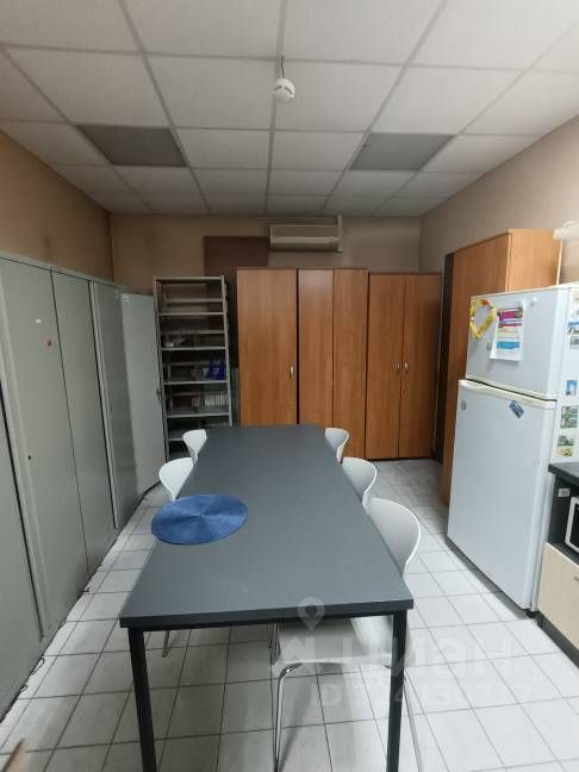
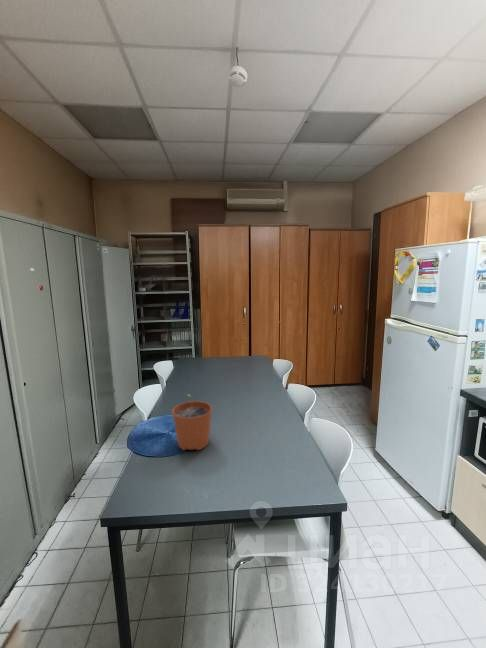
+ plant pot [171,393,213,451]
